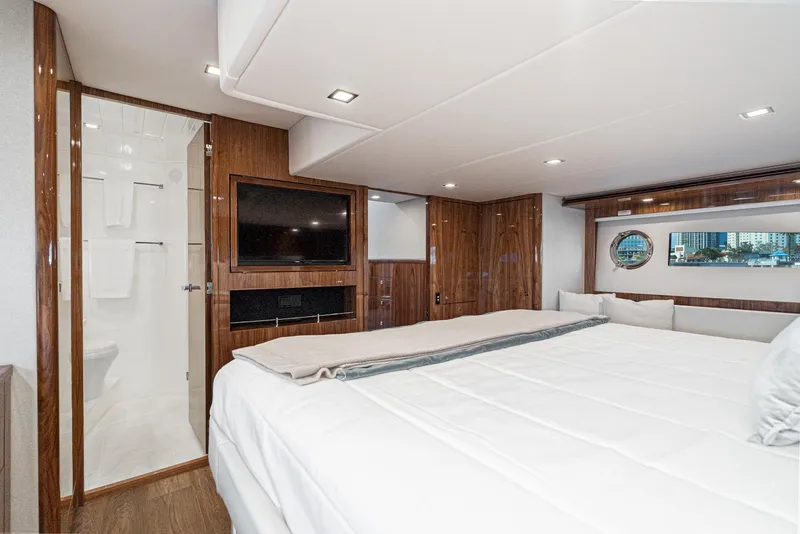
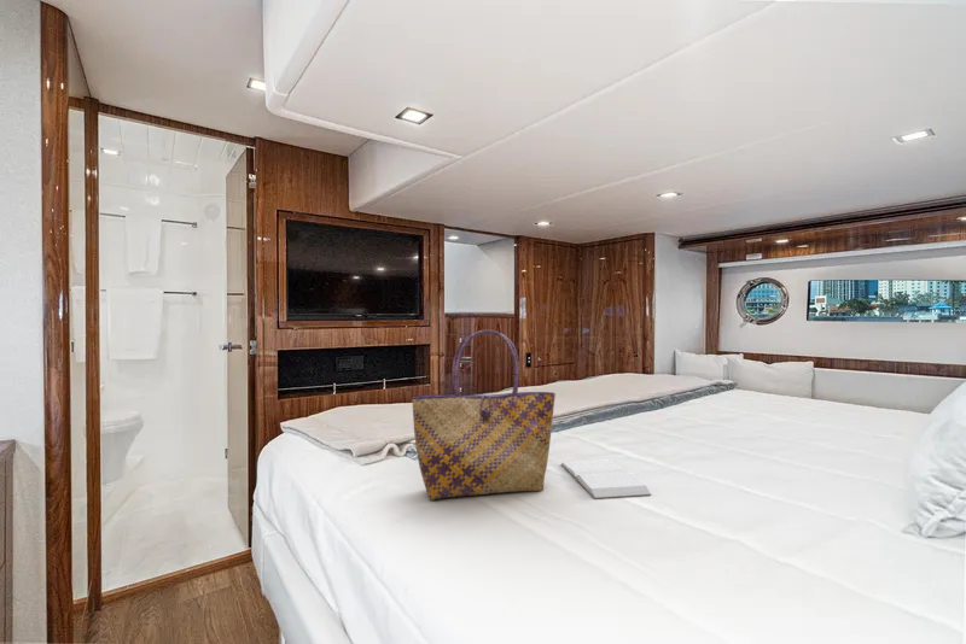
+ tote bag [411,329,557,500]
+ book [560,459,652,499]
